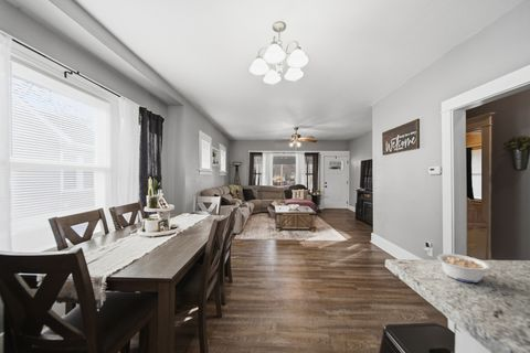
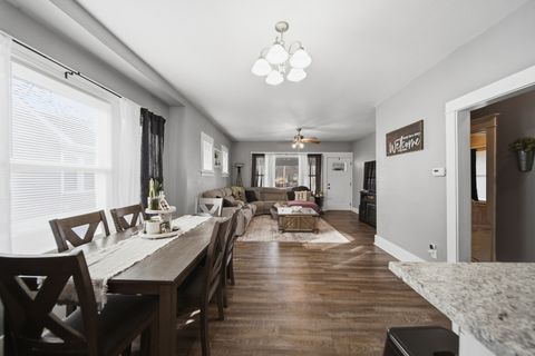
- legume [436,253,491,284]
